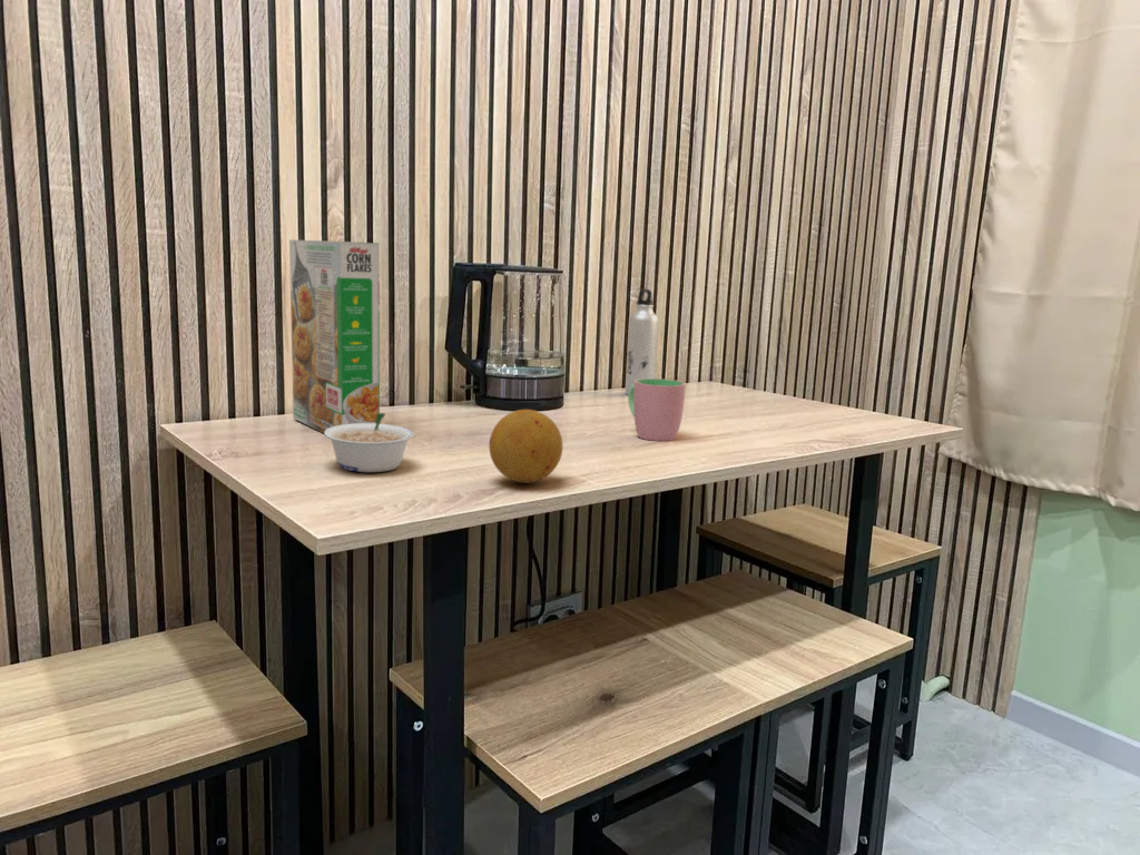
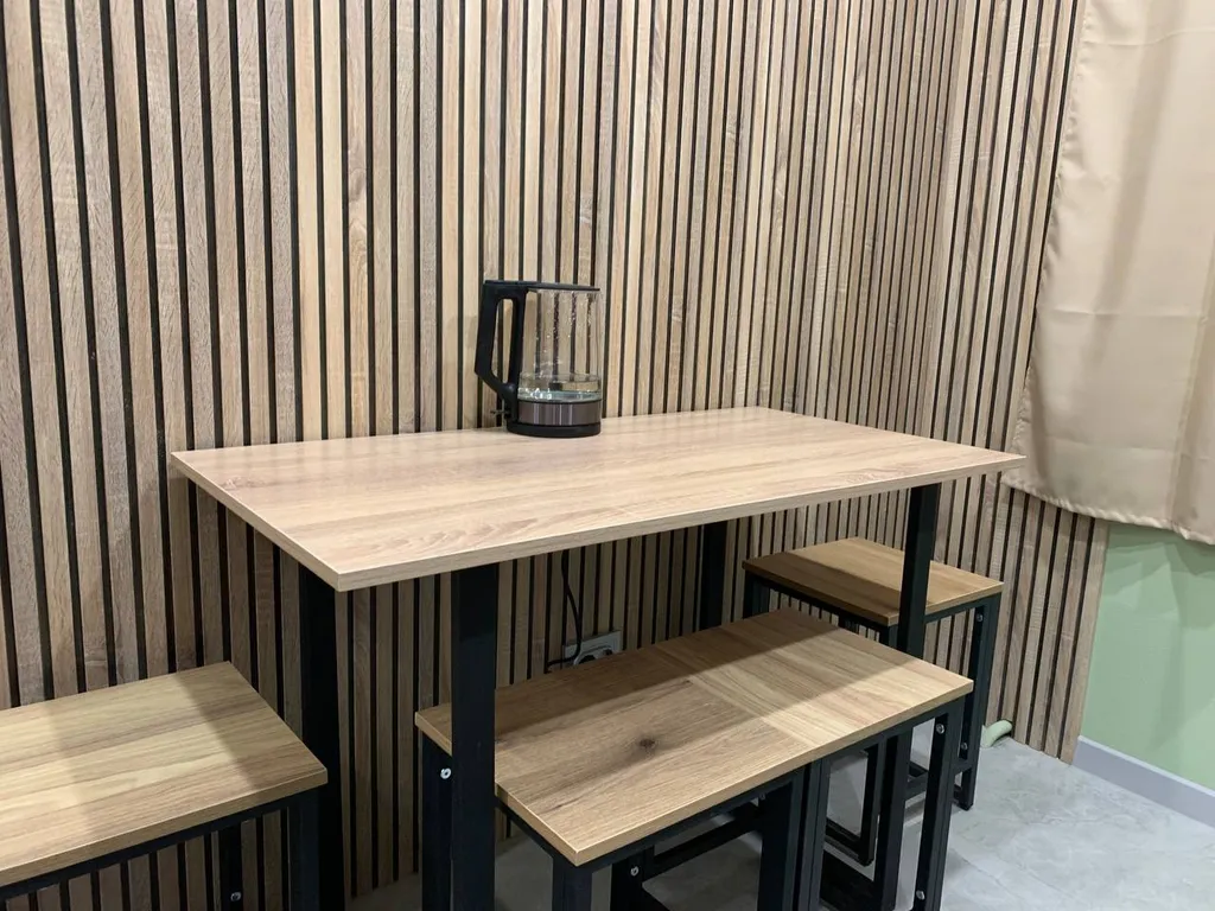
- fruit [488,409,563,484]
- legume [323,412,415,473]
- water bottle [625,287,660,395]
- cereal box [288,238,381,434]
- cup [627,377,687,442]
